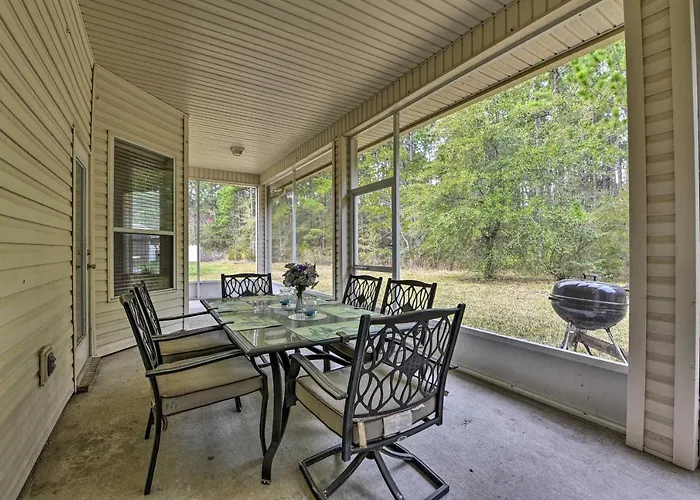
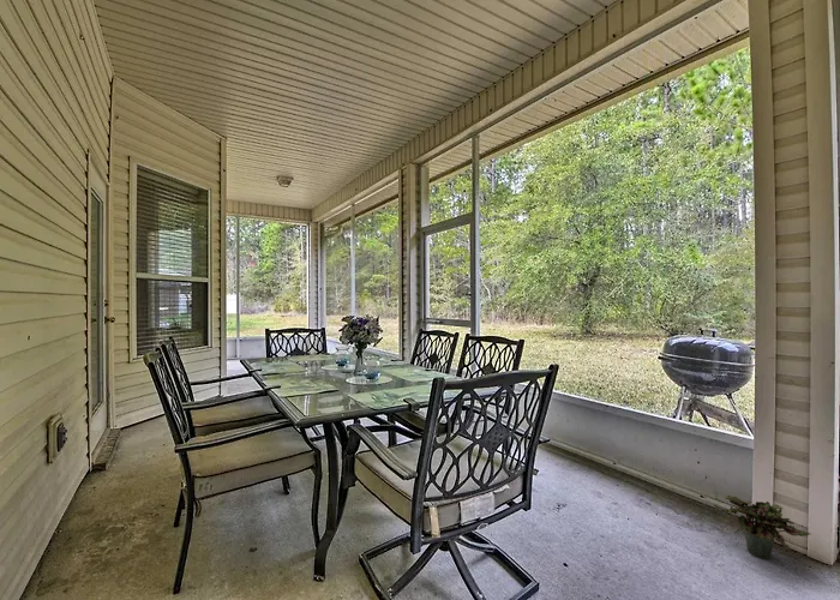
+ potted plant [713,494,811,560]
